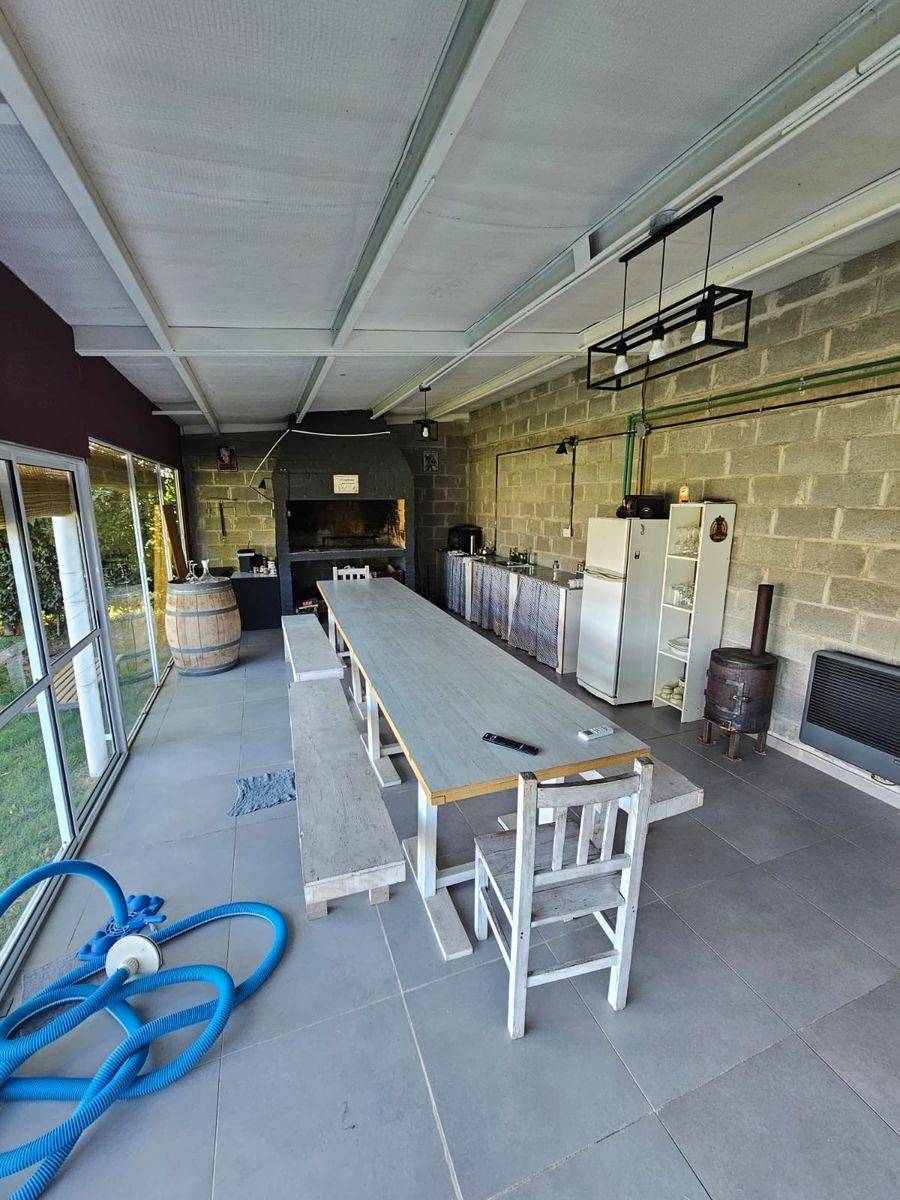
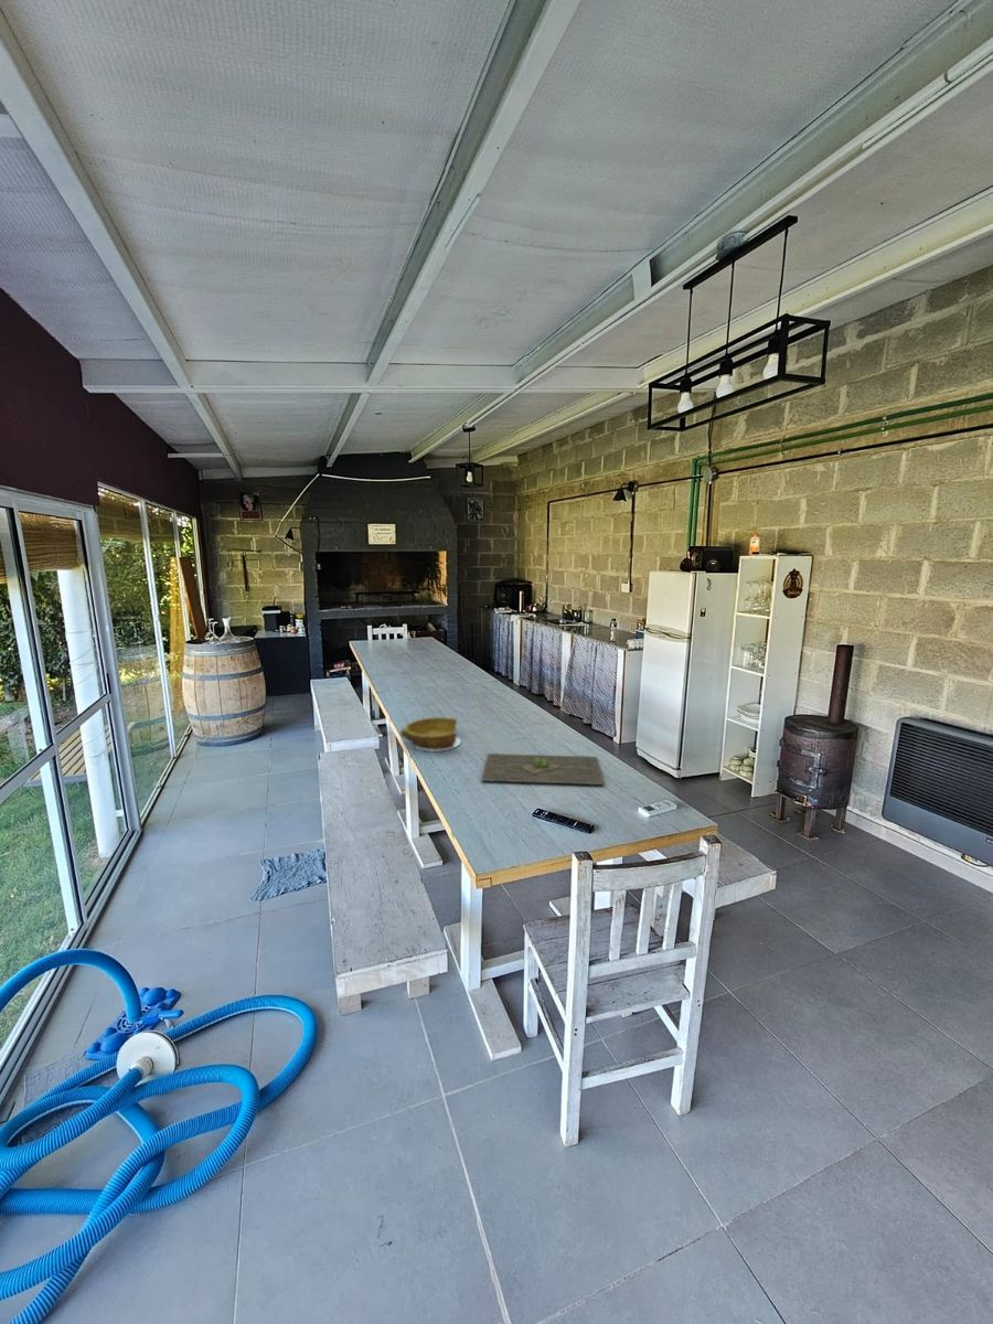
+ cutting board [481,752,606,786]
+ bowl [399,716,462,751]
